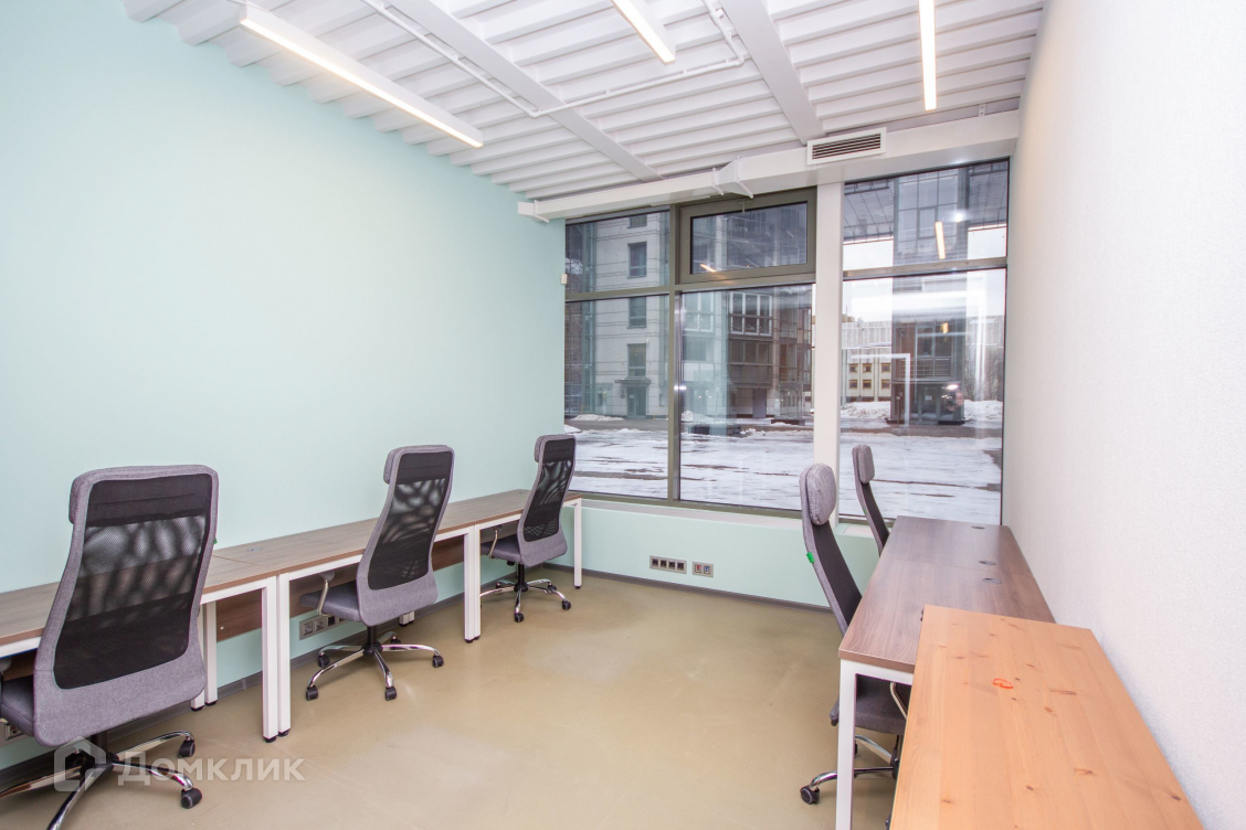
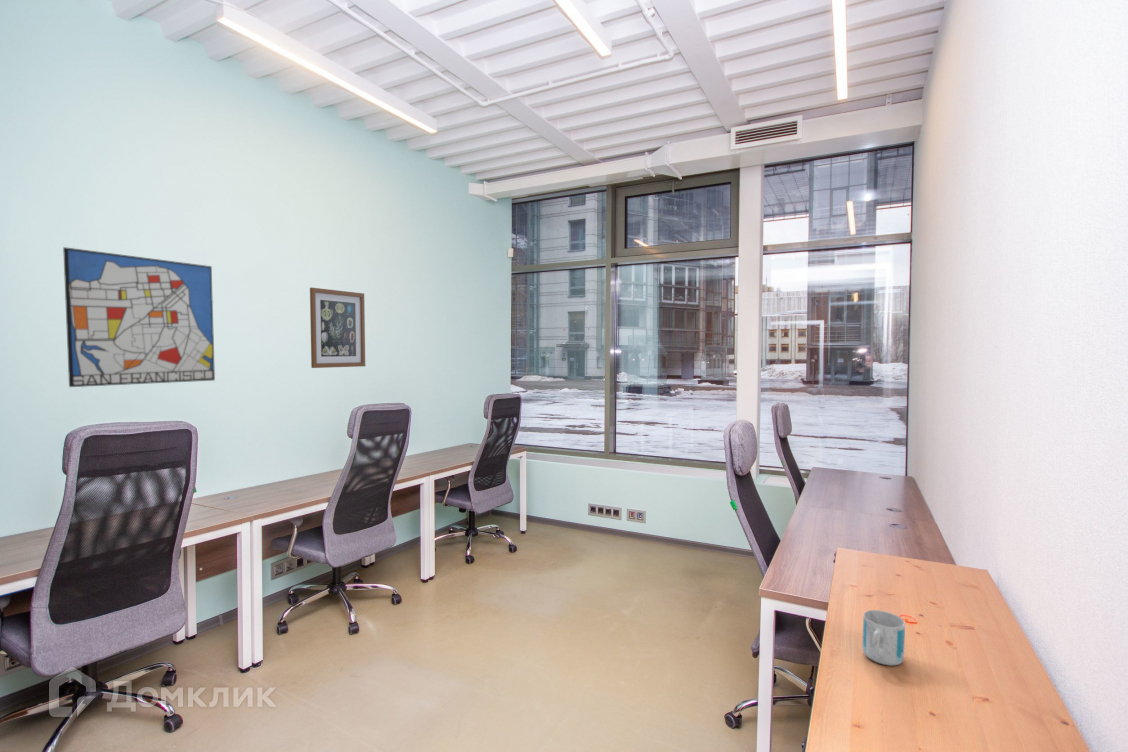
+ mug [861,609,906,667]
+ wall art [62,246,216,388]
+ wall art [309,287,366,369]
